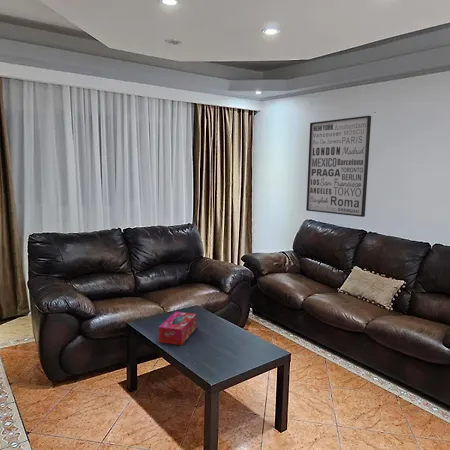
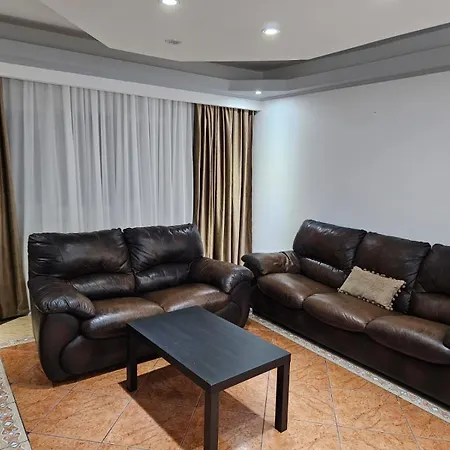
- tissue box [158,310,198,346]
- wall art [305,115,372,218]
